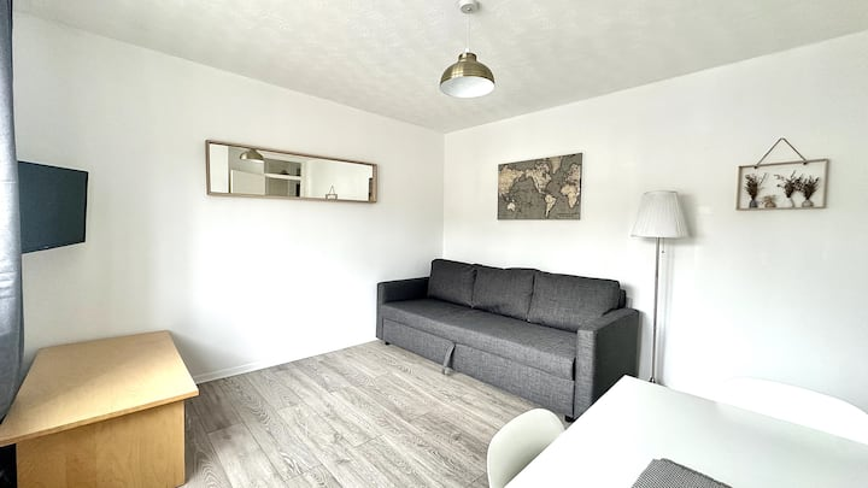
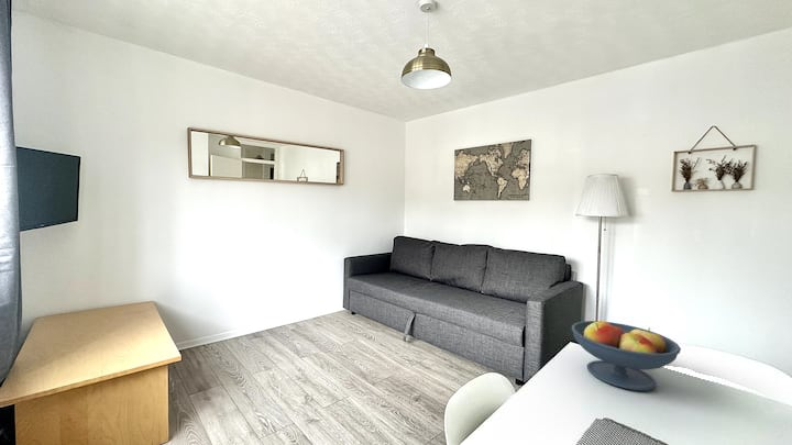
+ fruit bowl [571,320,682,391]
